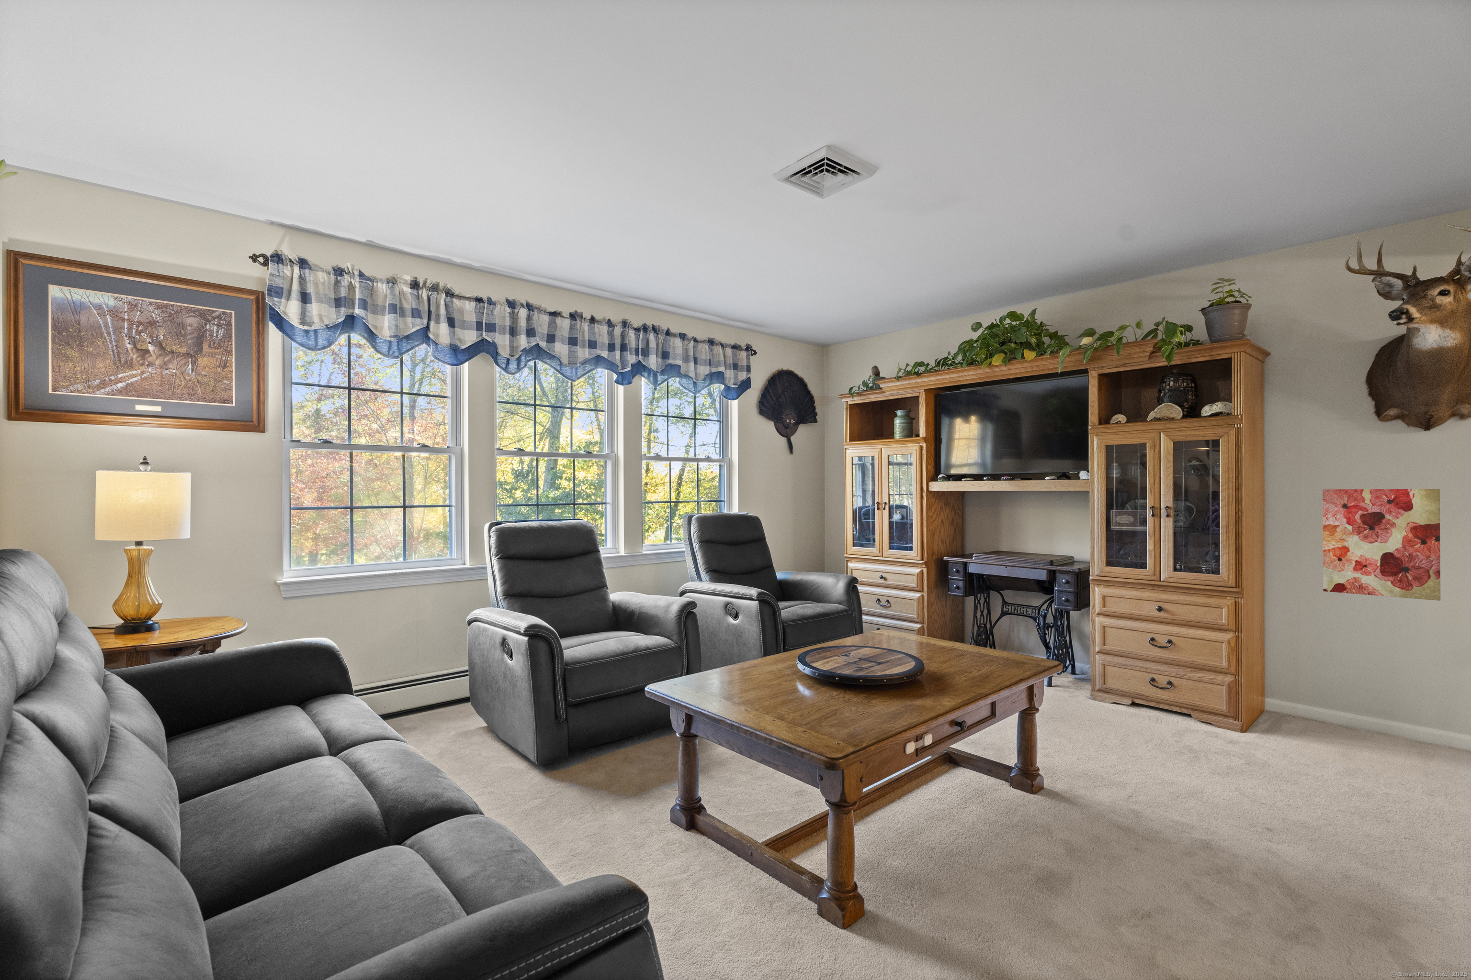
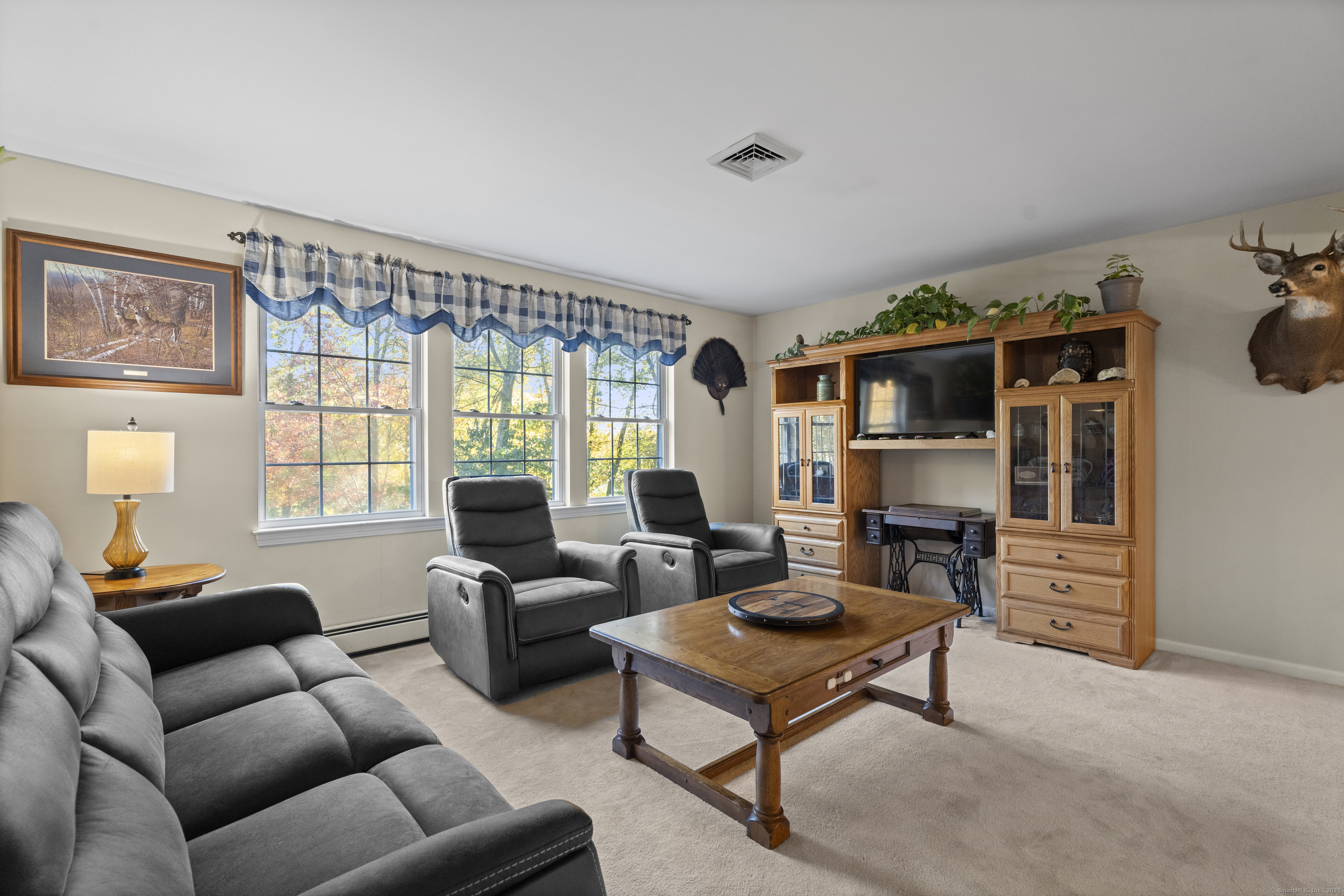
- wall art [1322,488,1440,602]
